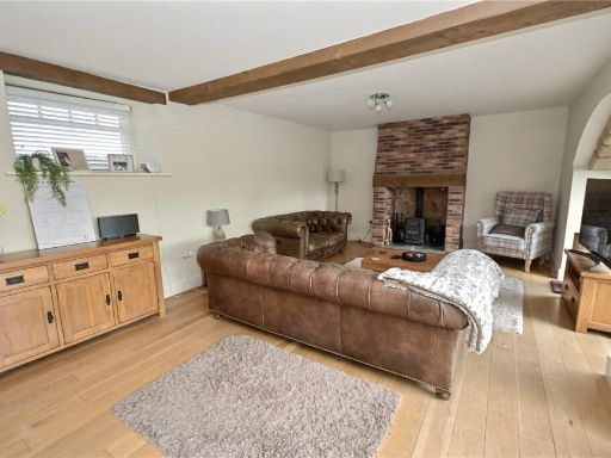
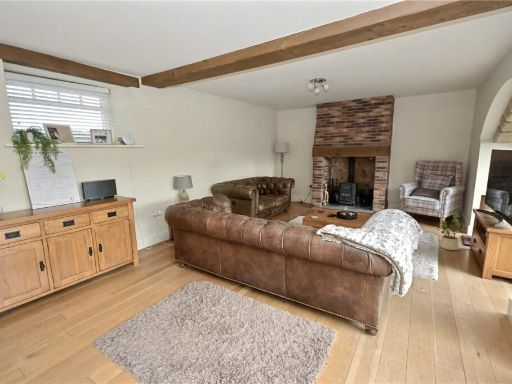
+ potted plant [435,212,461,251]
